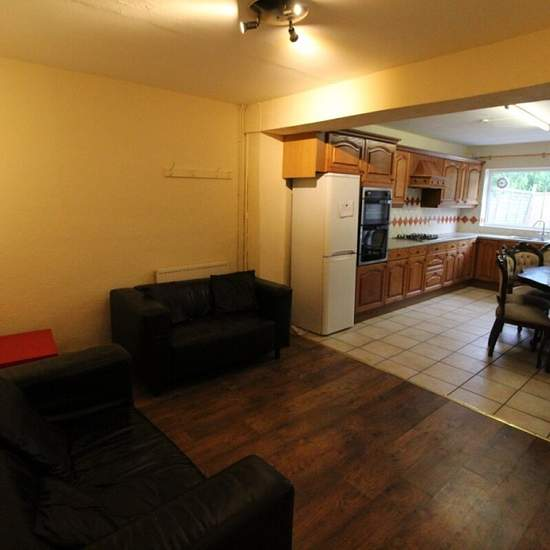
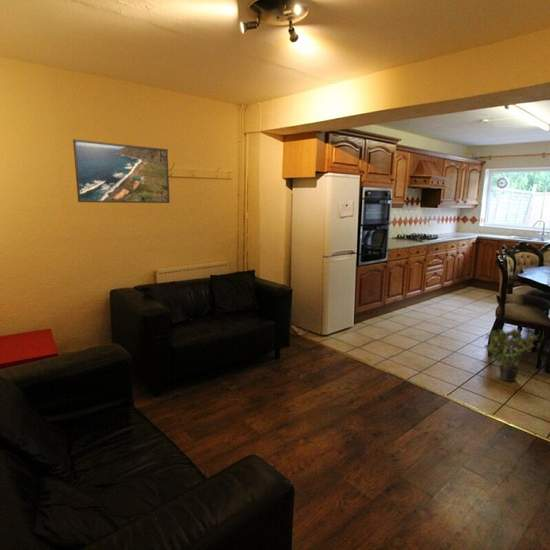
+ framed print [72,138,171,204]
+ potted plant [483,328,541,383]
